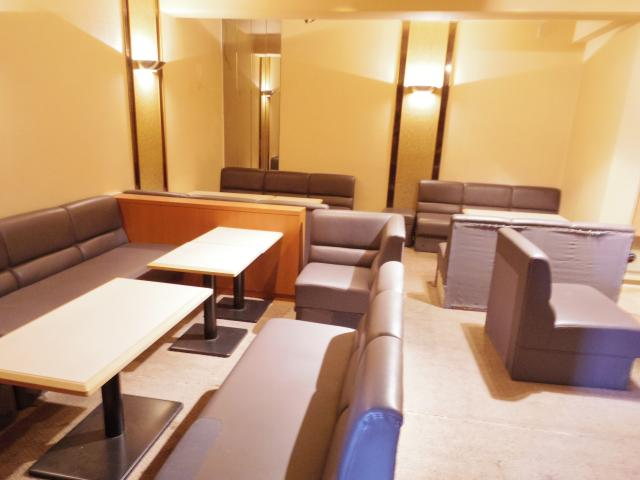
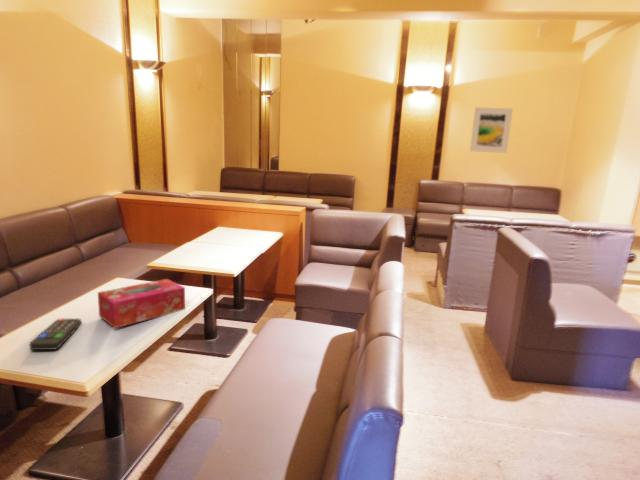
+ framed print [469,106,514,154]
+ remote control [28,317,82,351]
+ tissue box [97,278,186,329]
